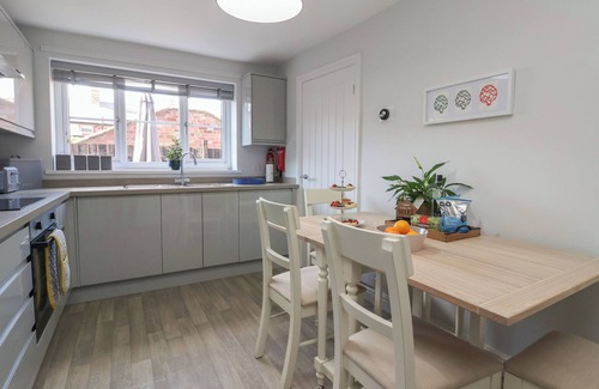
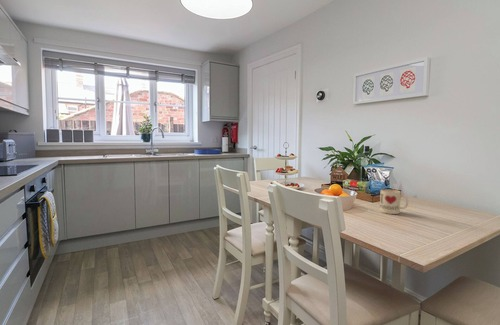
+ mug [379,188,409,215]
